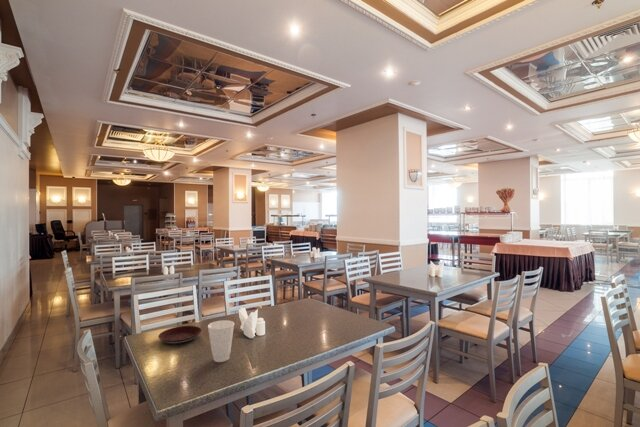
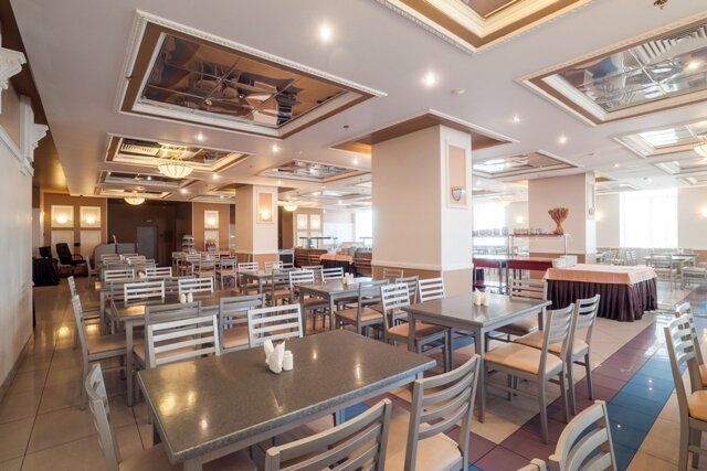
- cup [207,319,235,363]
- plate [157,325,202,345]
